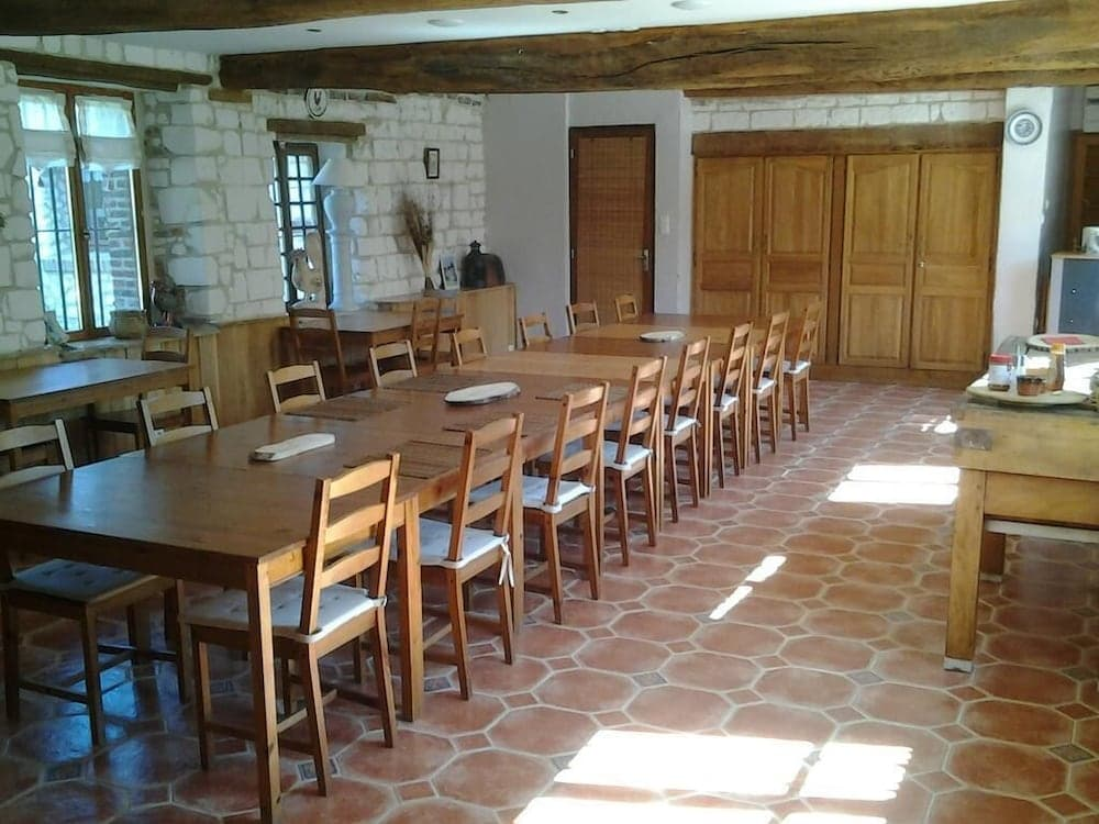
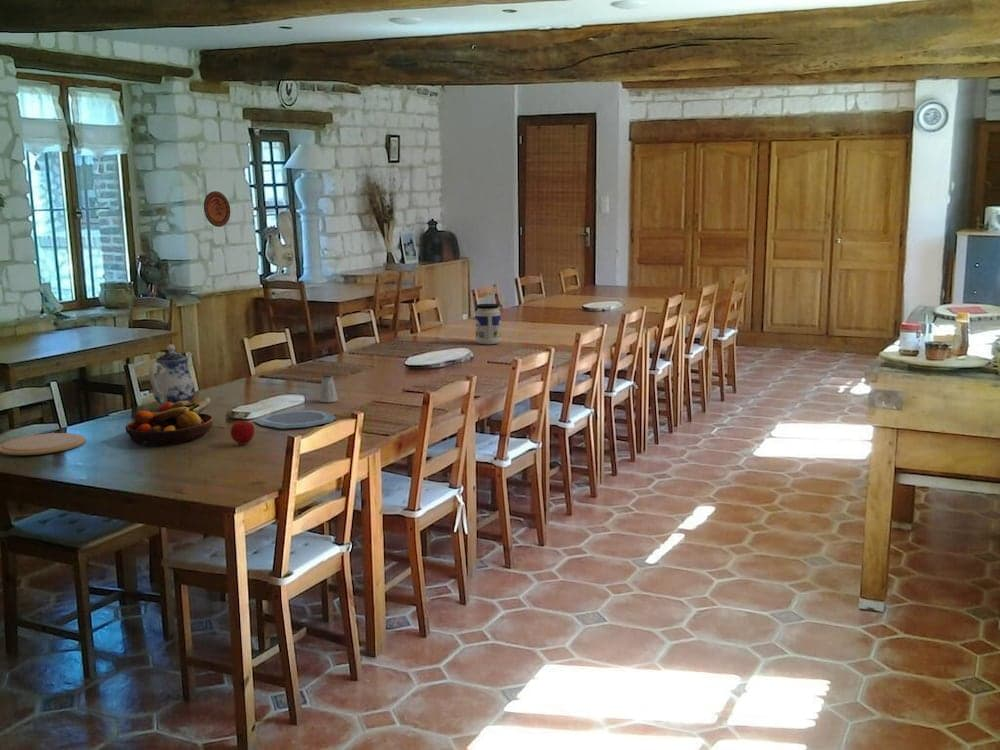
+ teapot [148,343,196,406]
+ jar [474,303,502,345]
+ saltshaker [318,373,339,403]
+ plate [253,409,337,429]
+ fruit bowl [125,396,214,447]
+ plate [0,432,87,456]
+ apple [230,420,255,446]
+ decorative plate [203,190,231,228]
